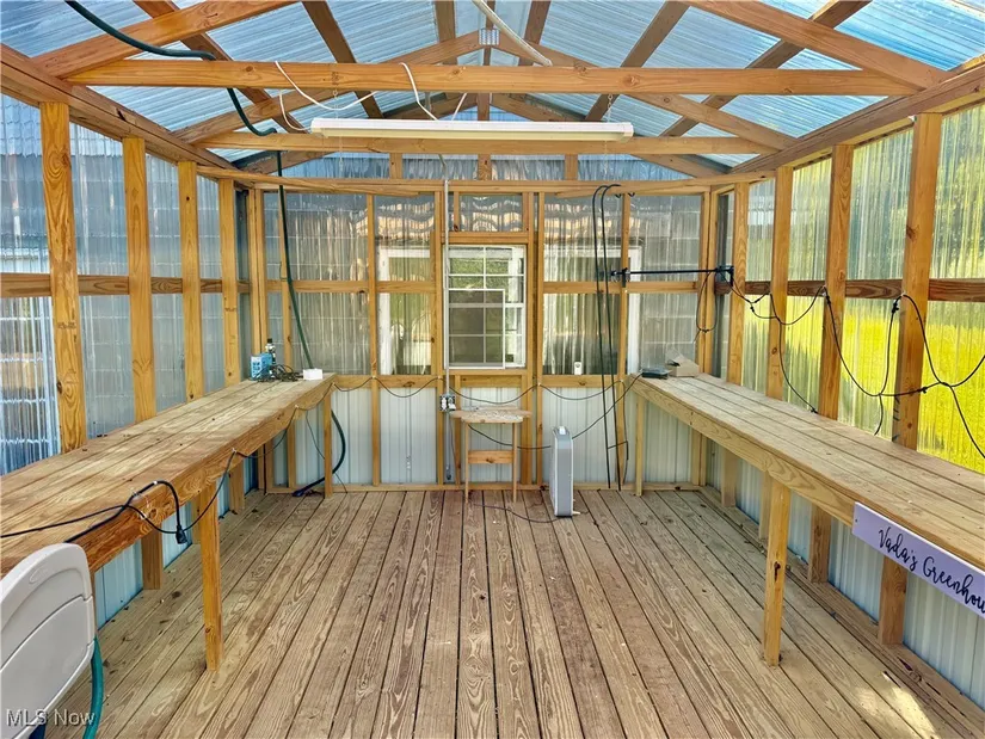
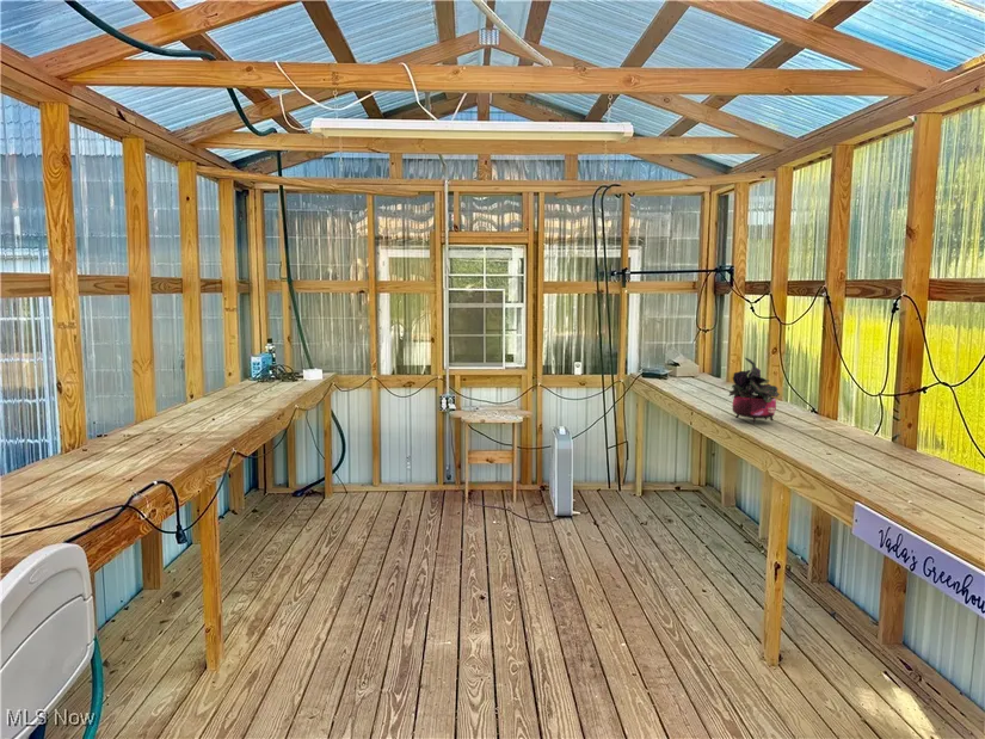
+ potted plant [727,357,781,424]
